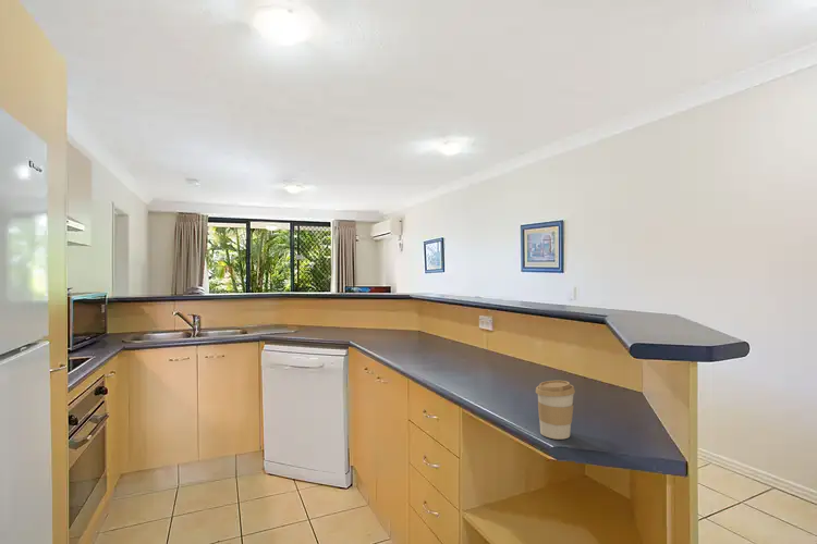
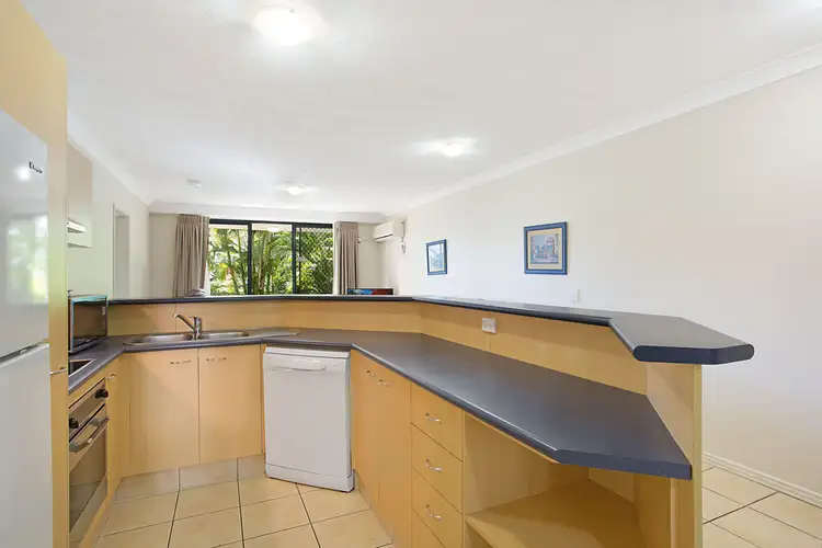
- coffee cup [535,380,576,441]
